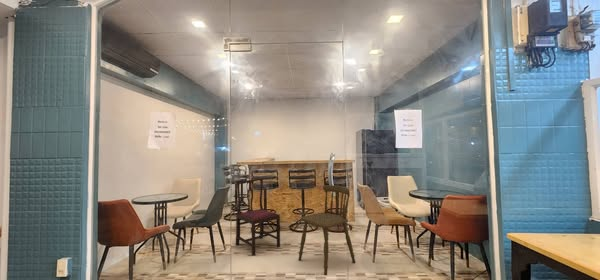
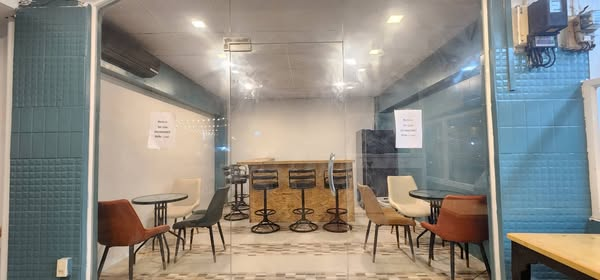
- dining chair [298,184,356,276]
- dining chair [234,178,281,256]
